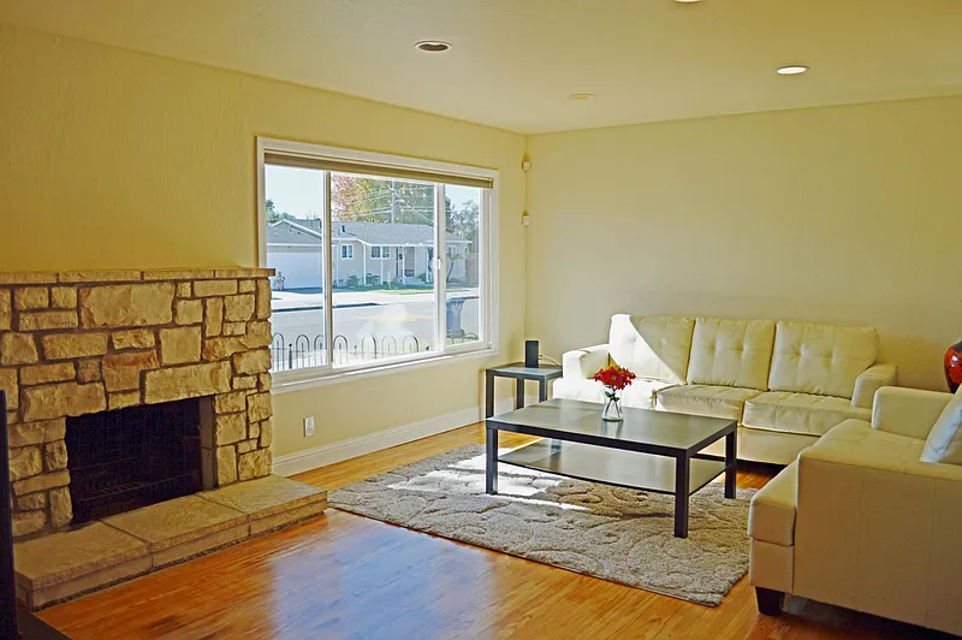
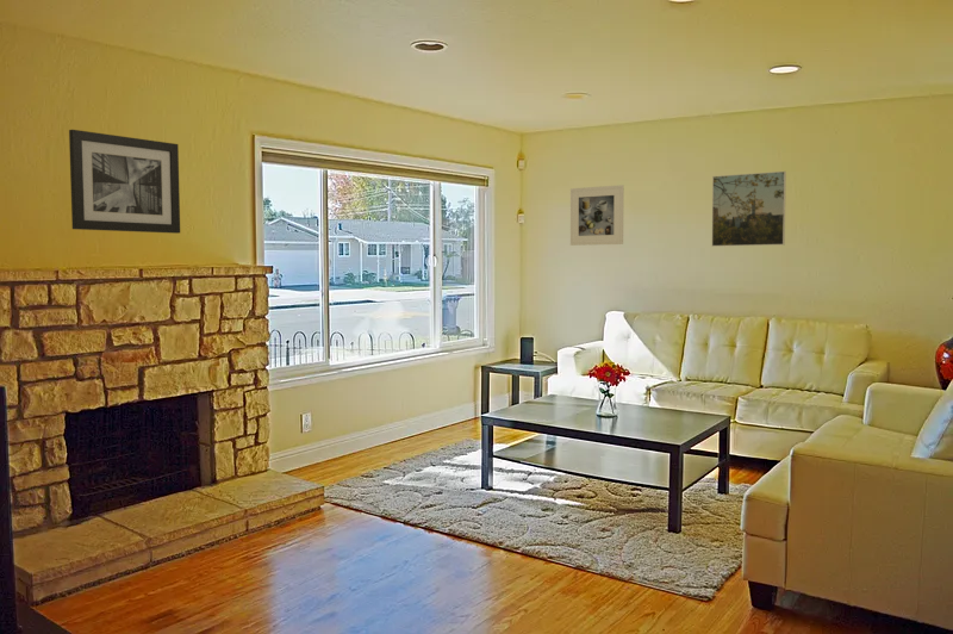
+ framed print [711,170,787,248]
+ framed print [569,184,624,247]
+ wall art [68,129,181,235]
